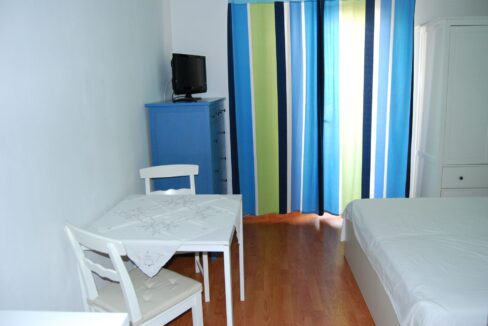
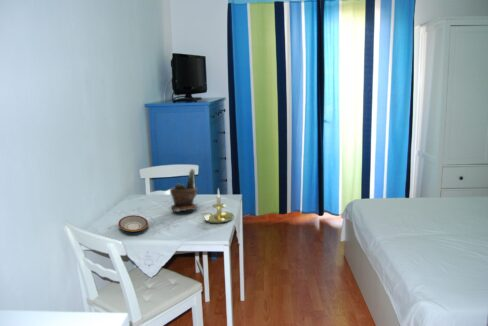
+ plate [118,214,149,233]
+ candle holder [201,188,235,224]
+ potted plant [169,168,198,213]
